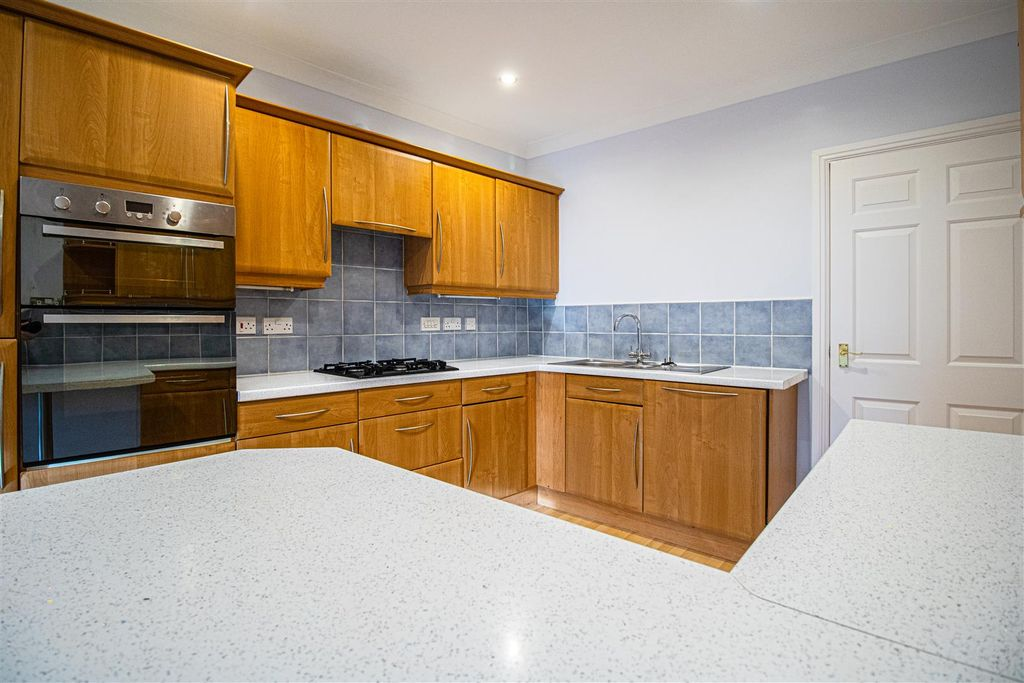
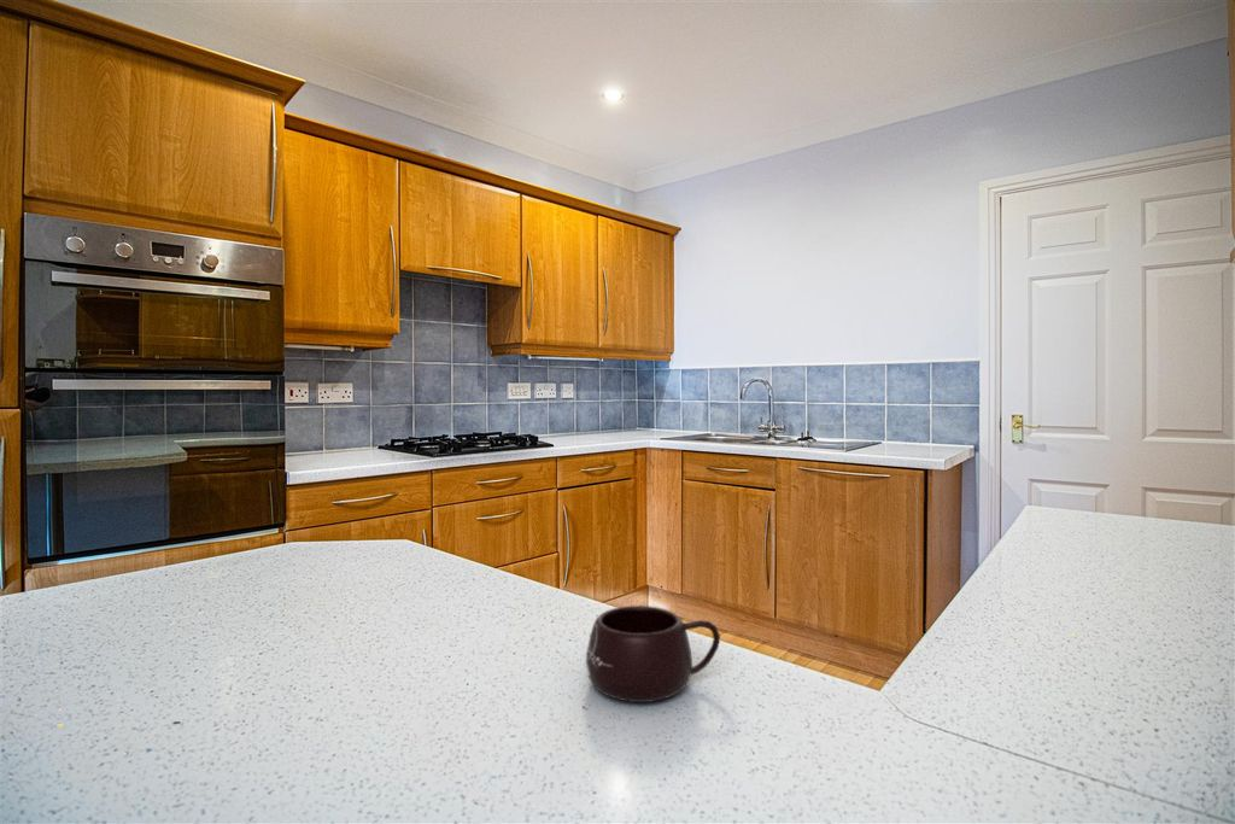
+ mug [585,604,721,703]
